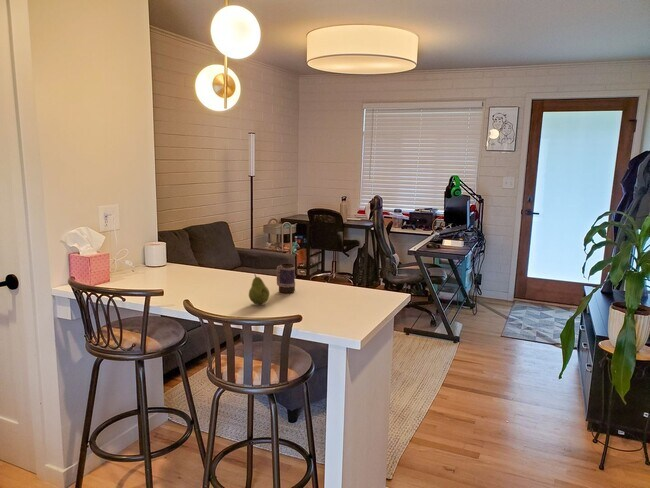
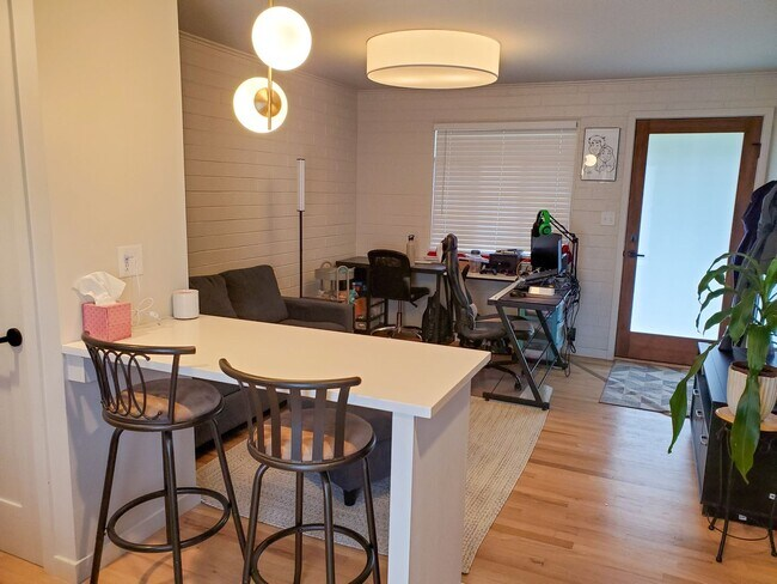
- mug [275,262,296,294]
- fruit [248,274,270,305]
